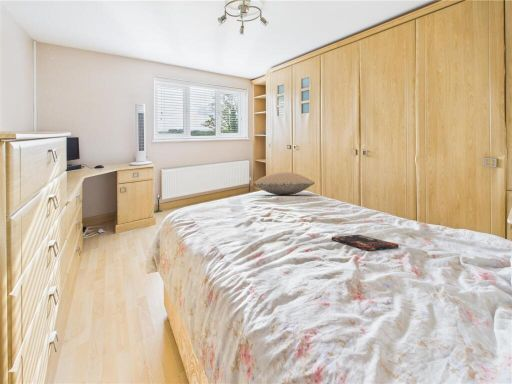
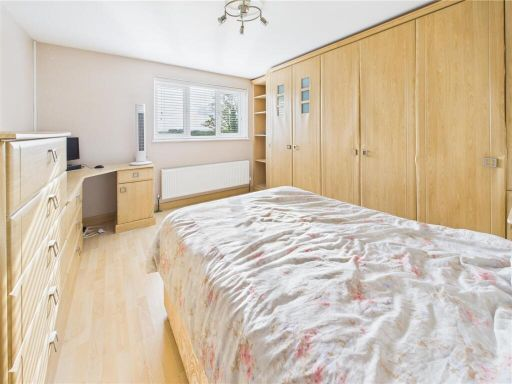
- book [331,234,399,252]
- pillow [252,171,315,196]
